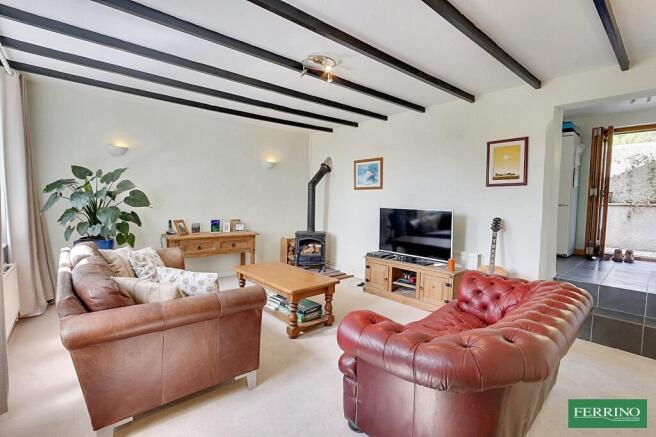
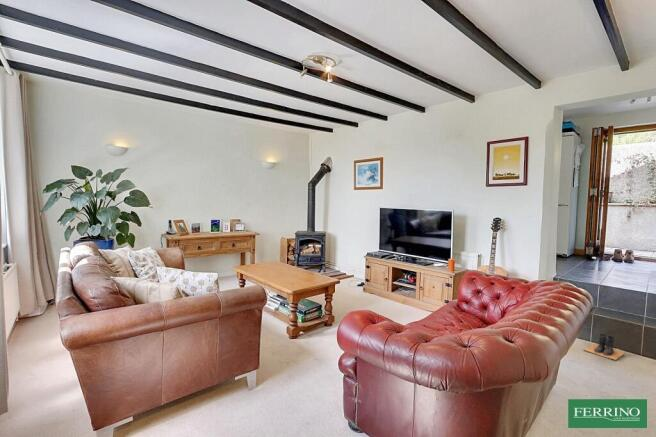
+ boots [583,333,626,361]
